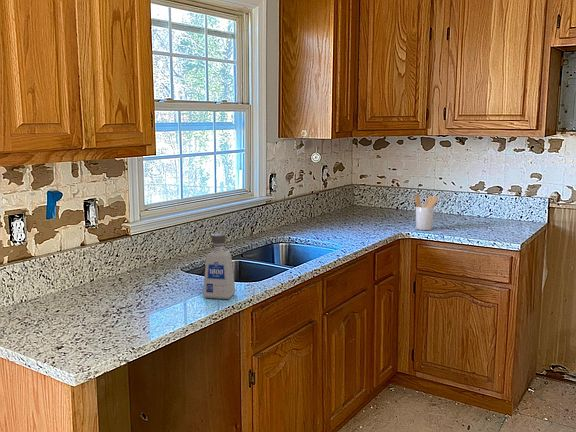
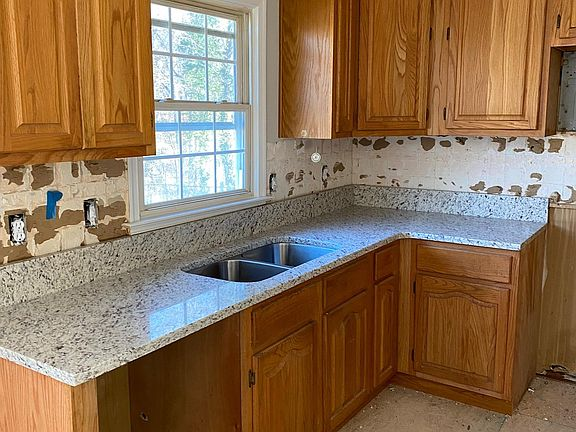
- utensil holder [413,194,439,231]
- soap dispenser [202,232,236,300]
